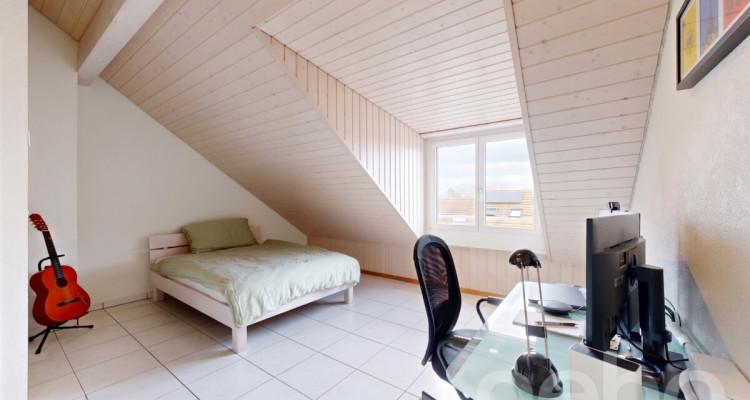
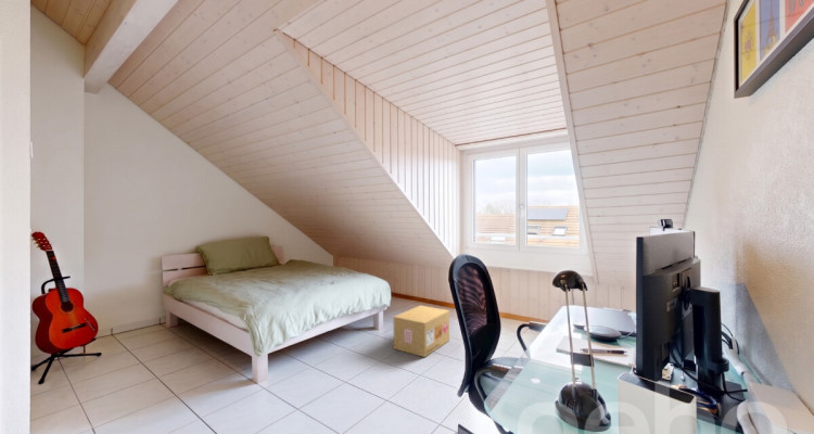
+ cardboard box [393,305,450,358]
